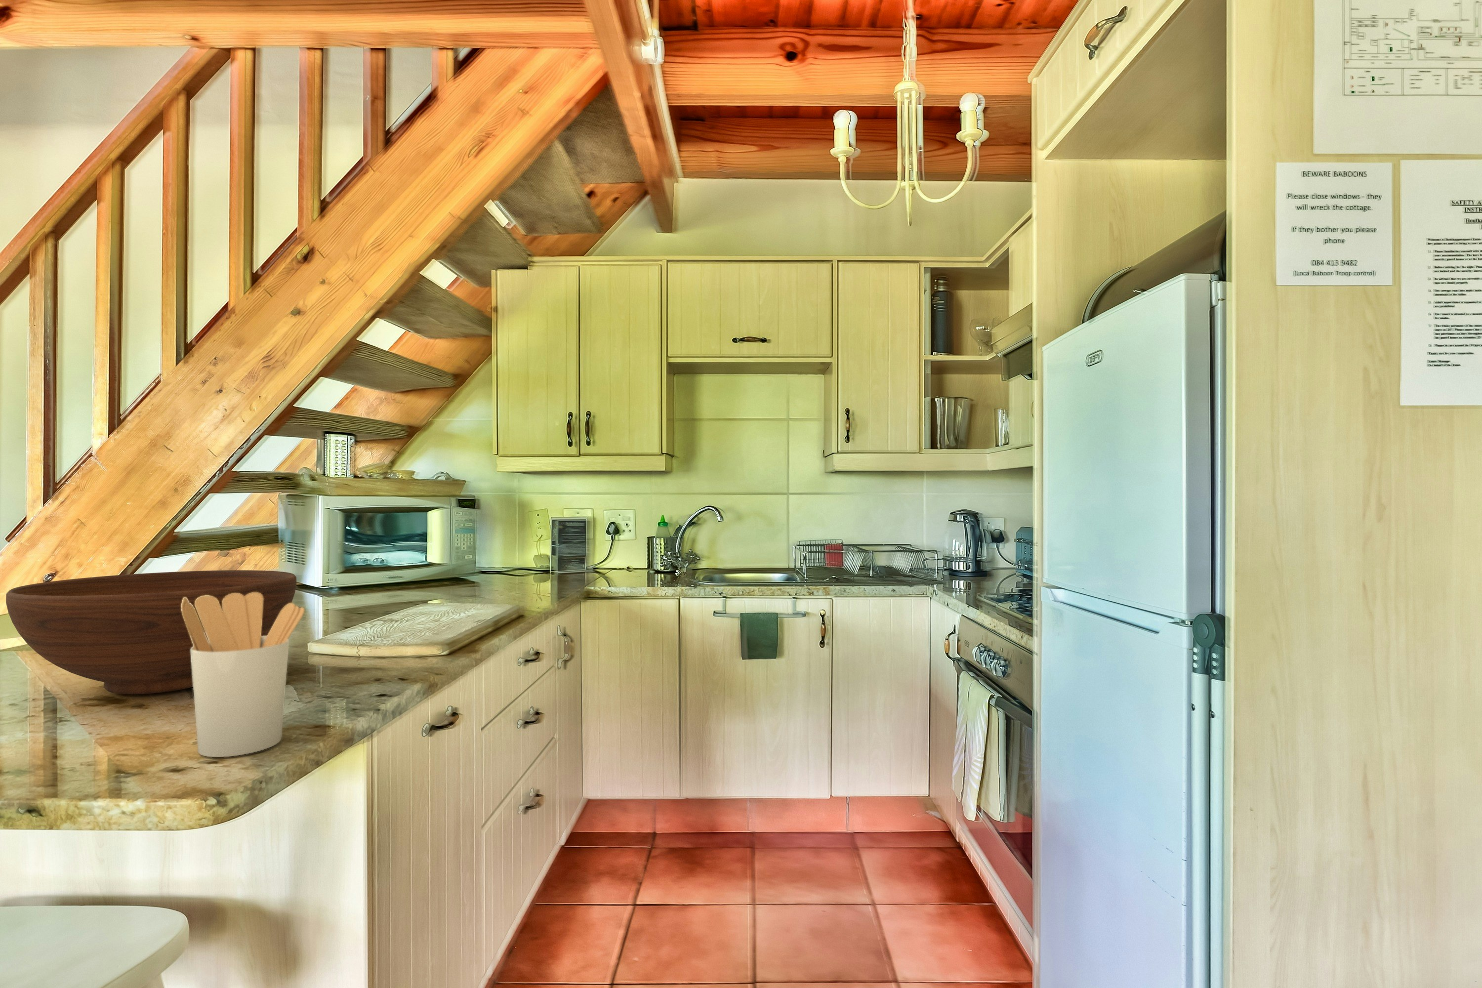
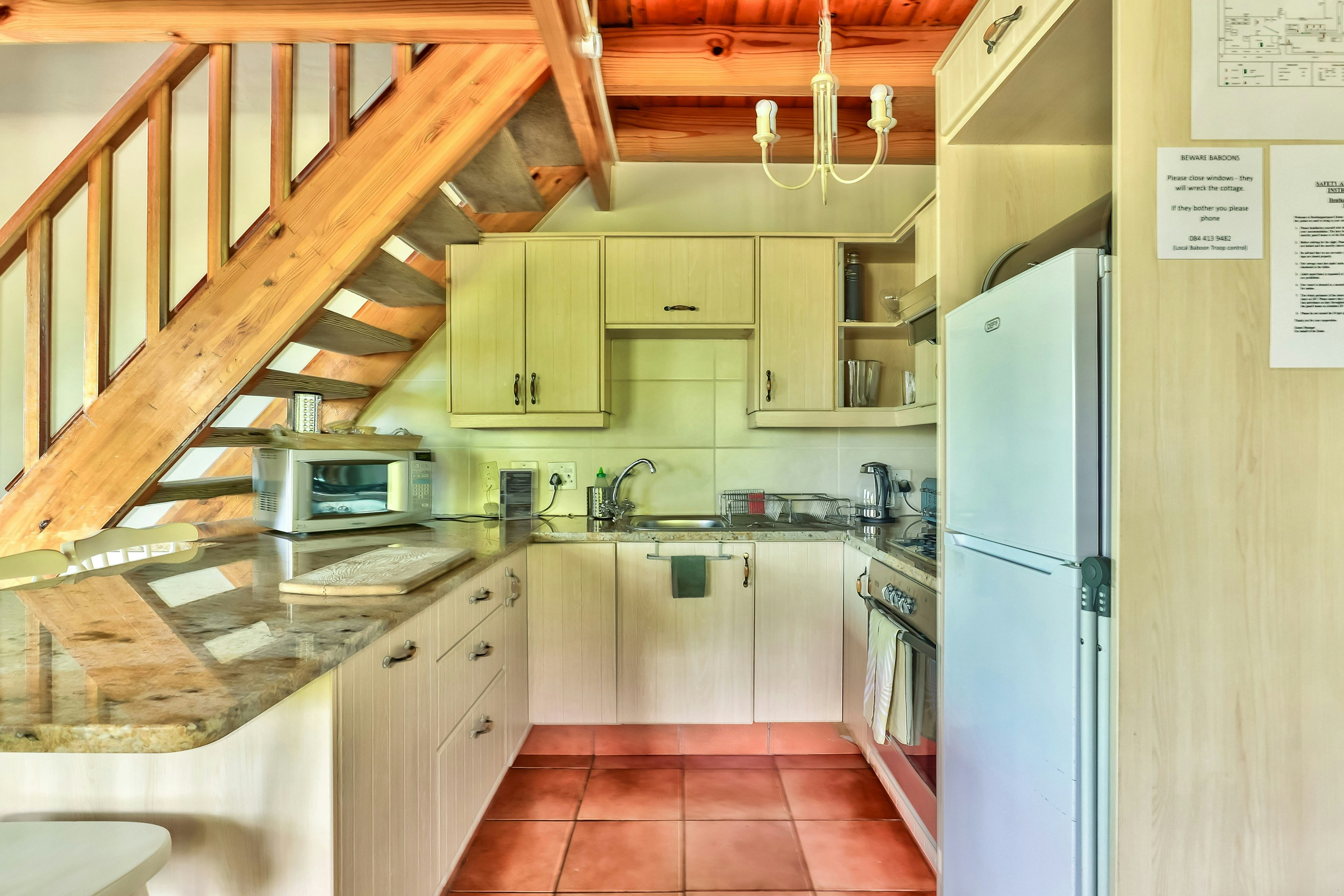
- fruit bowl [6,570,297,695]
- utensil holder [181,592,305,758]
